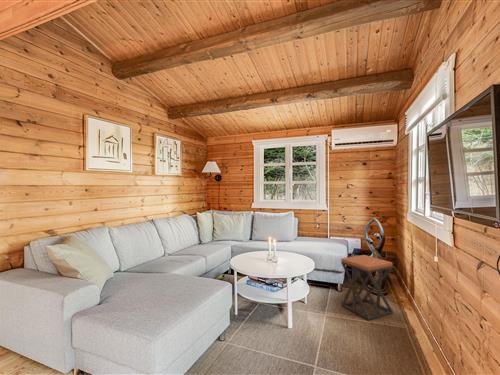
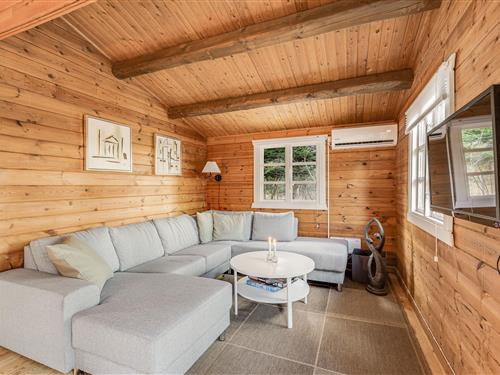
- stool [340,254,394,321]
